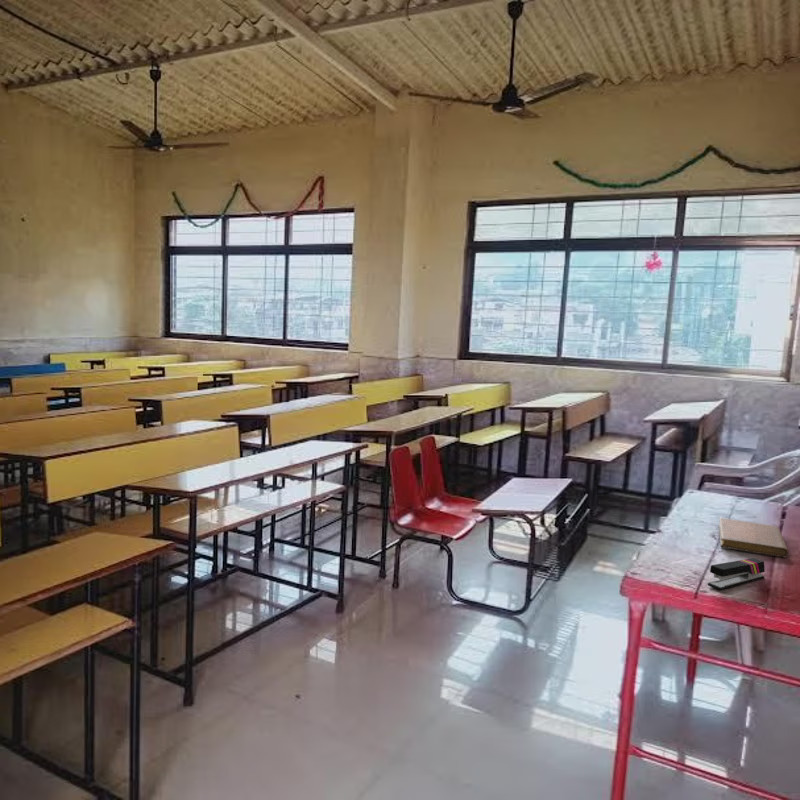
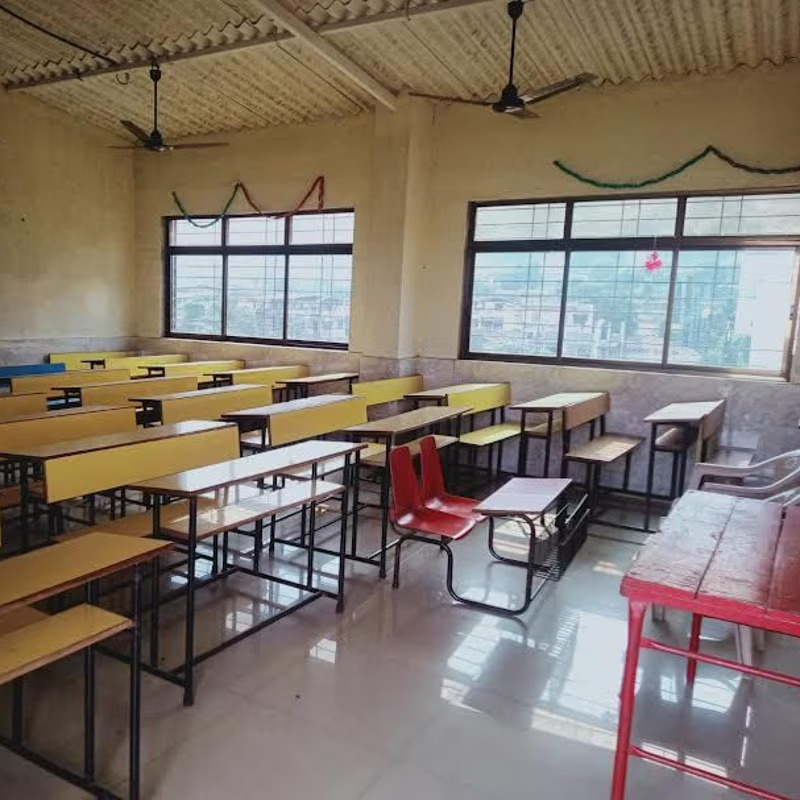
- stapler [707,557,766,591]
- notebook [718,517,789,558]
